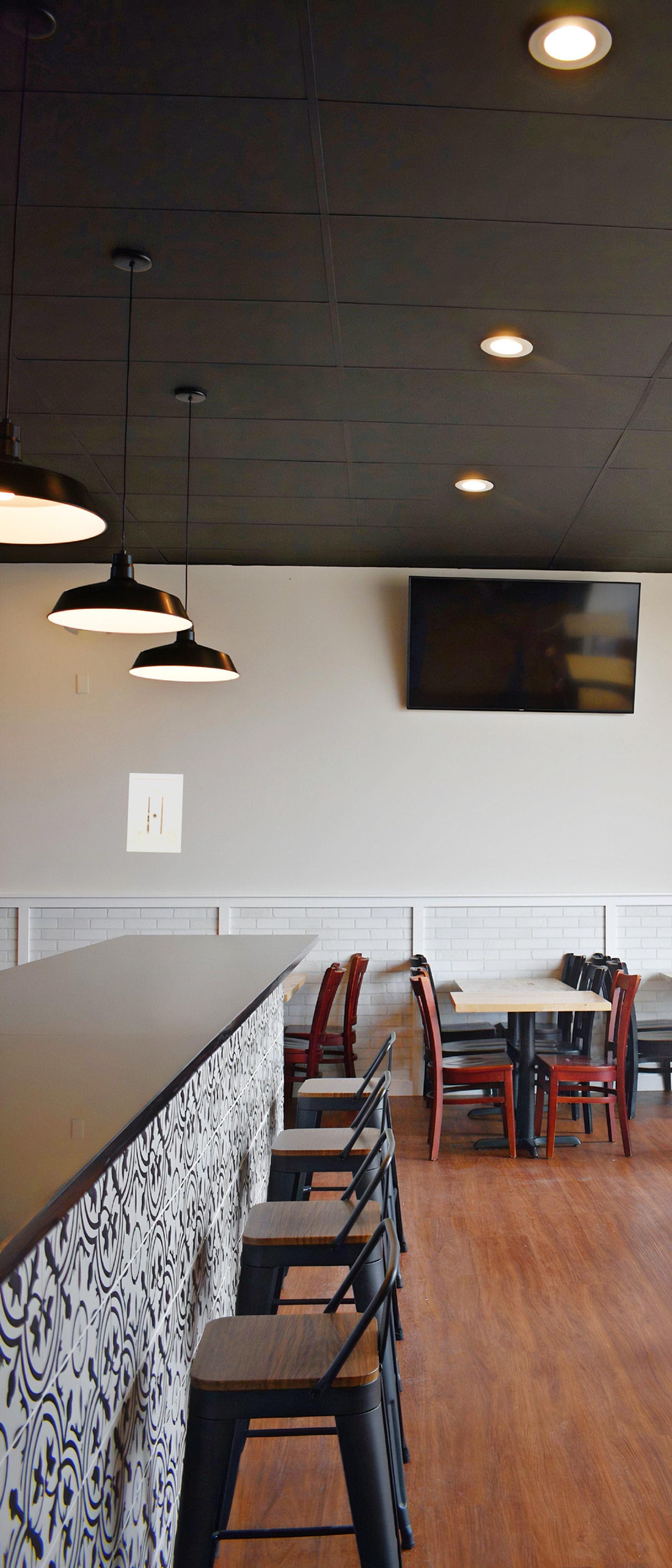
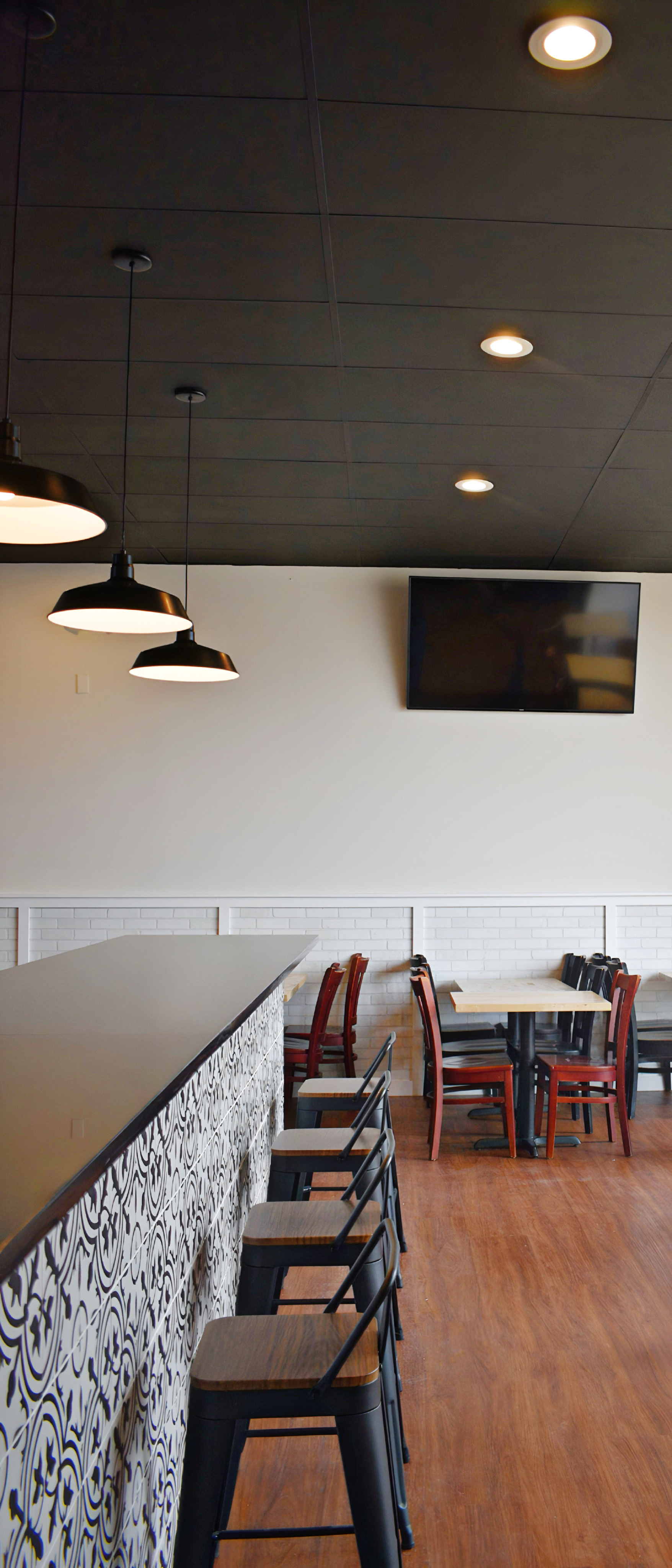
- wall art [126,773,184,853]
